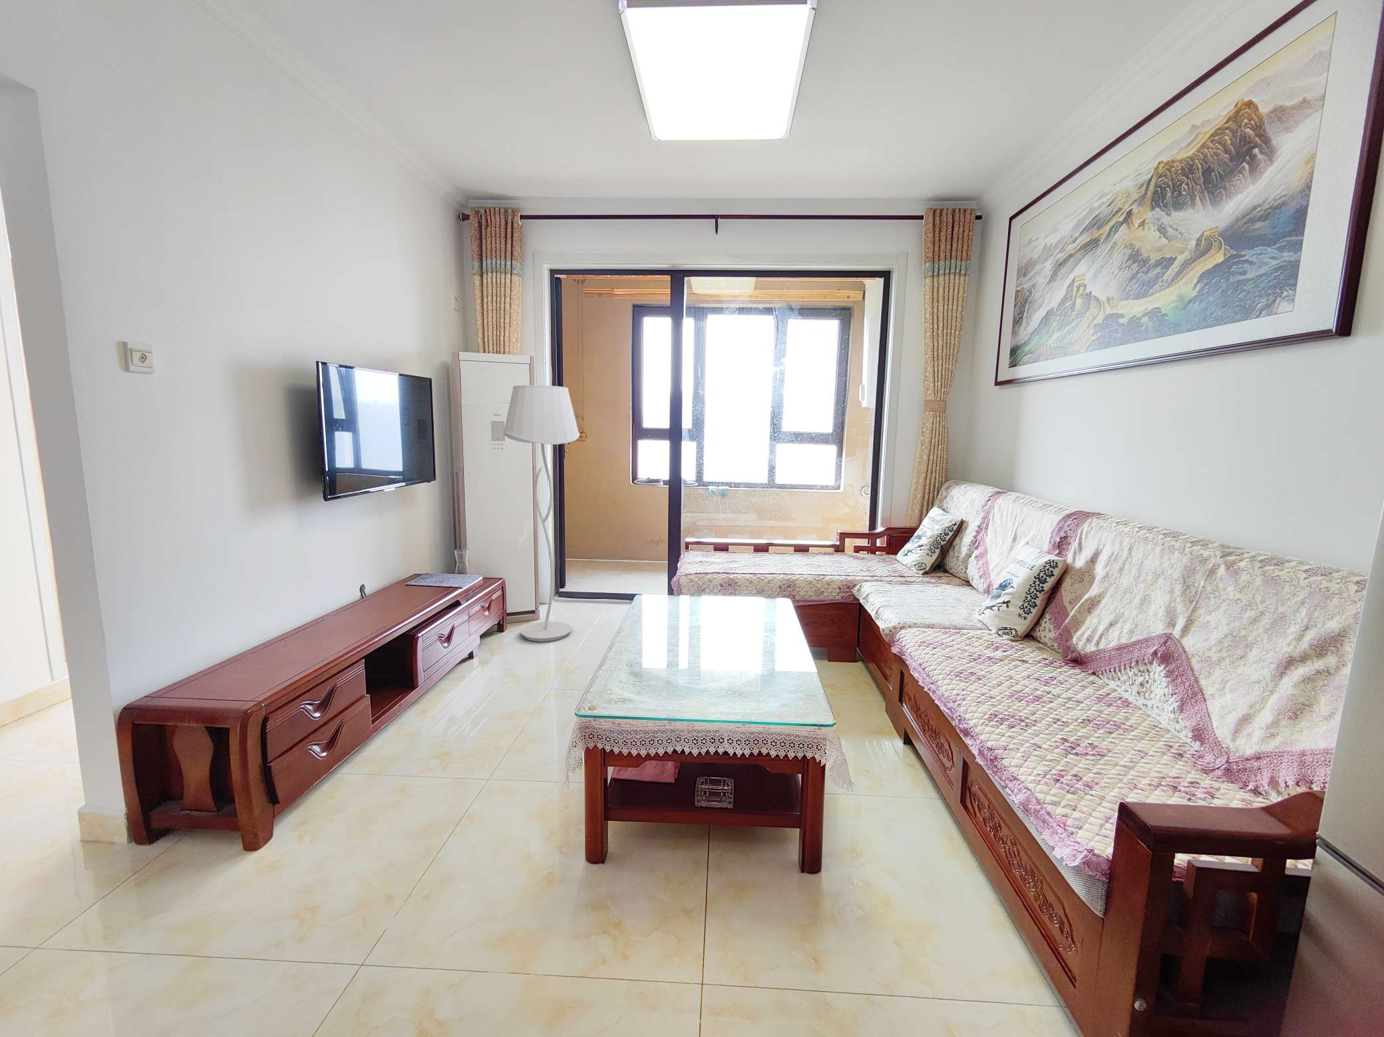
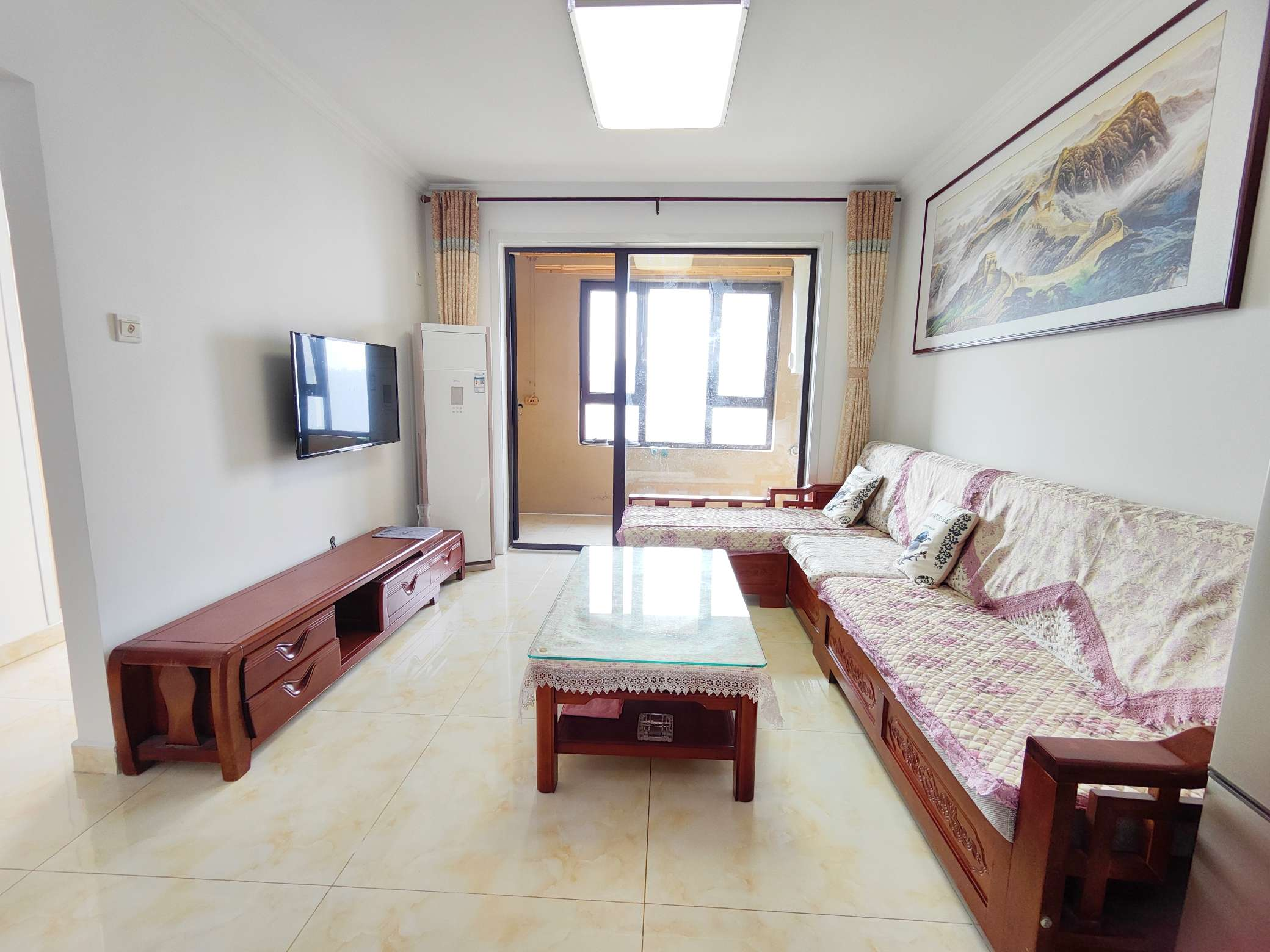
- floor lamp [502,385,580,643]
